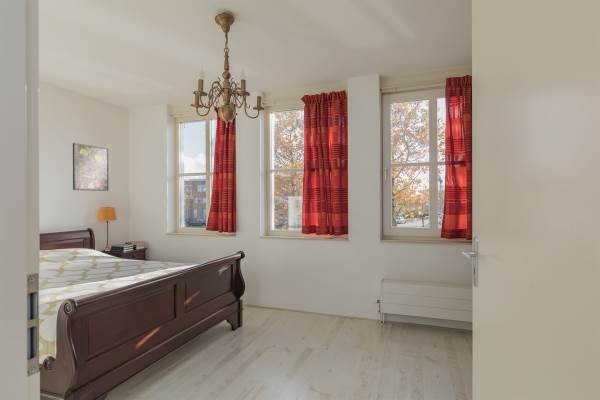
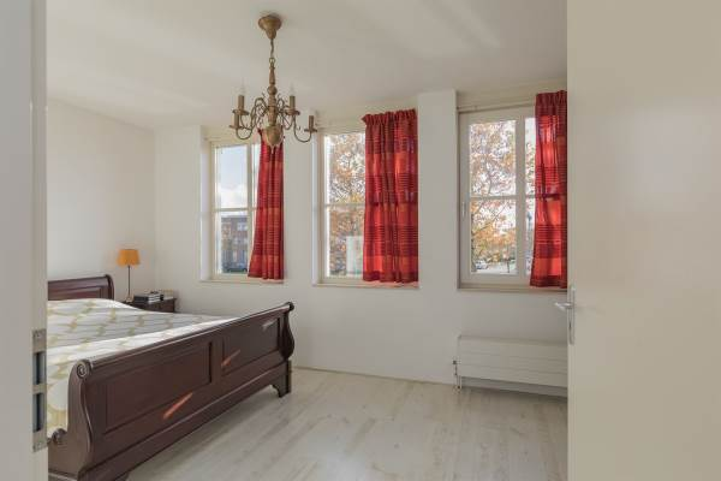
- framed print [72,142,110,192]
